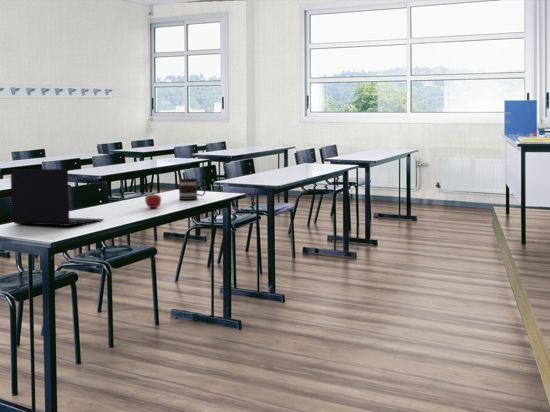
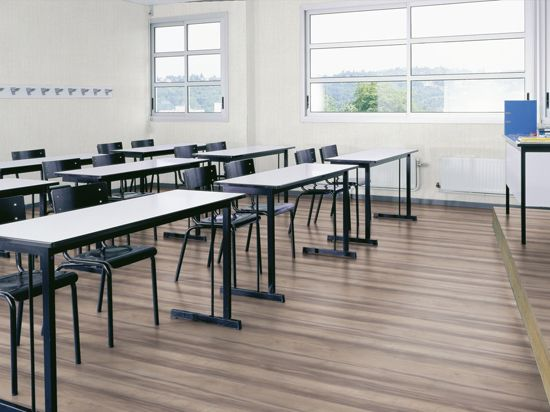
- mug [178,178,207,201]
- apple [144,189,162,209]
- laptop [10,168,105,227]
